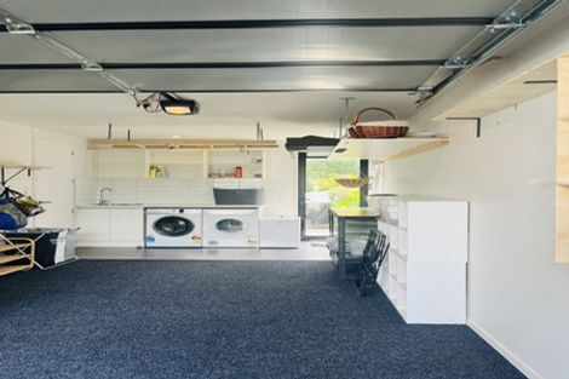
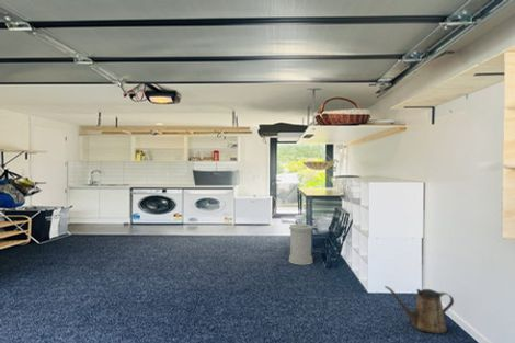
+ trash can [288,222,314,265]
+ watering can [384,285,455,334]
